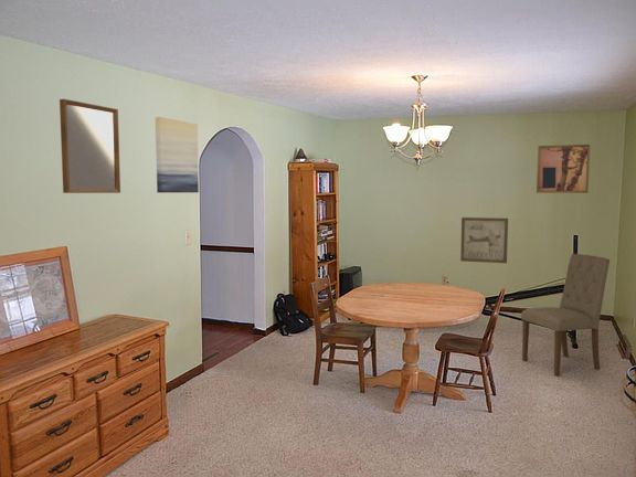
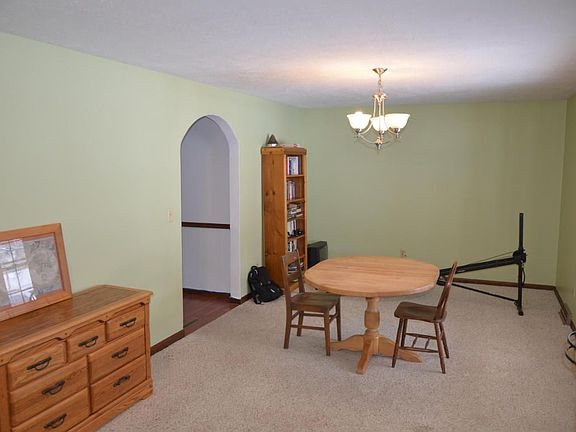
- dining chair [520,253,611,377]
- wall art [459,216,509,264]
- wall art [536,144,591,194]
- home mirror [59,98,121,194]
- wall art [155,116,200,194]
